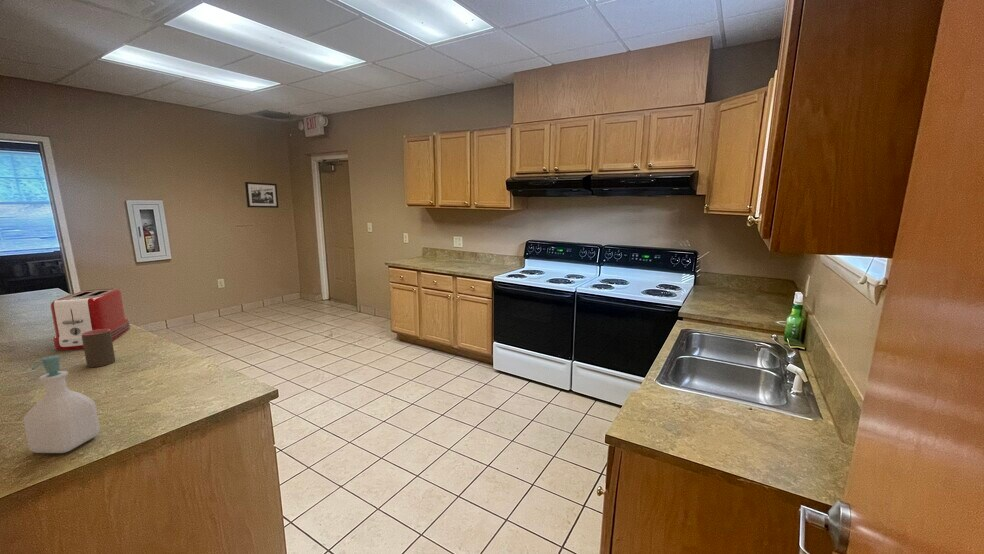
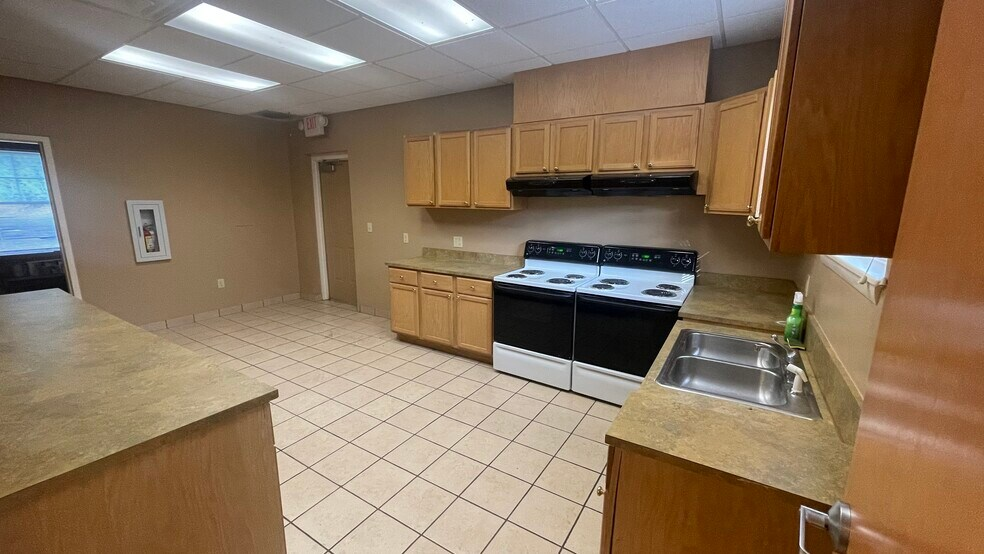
- cup [81,329,116,368]
- soap bottle [22,354,101,454]
- toaster [50,288,132,351]
- picture frame [244,181,280,209]
